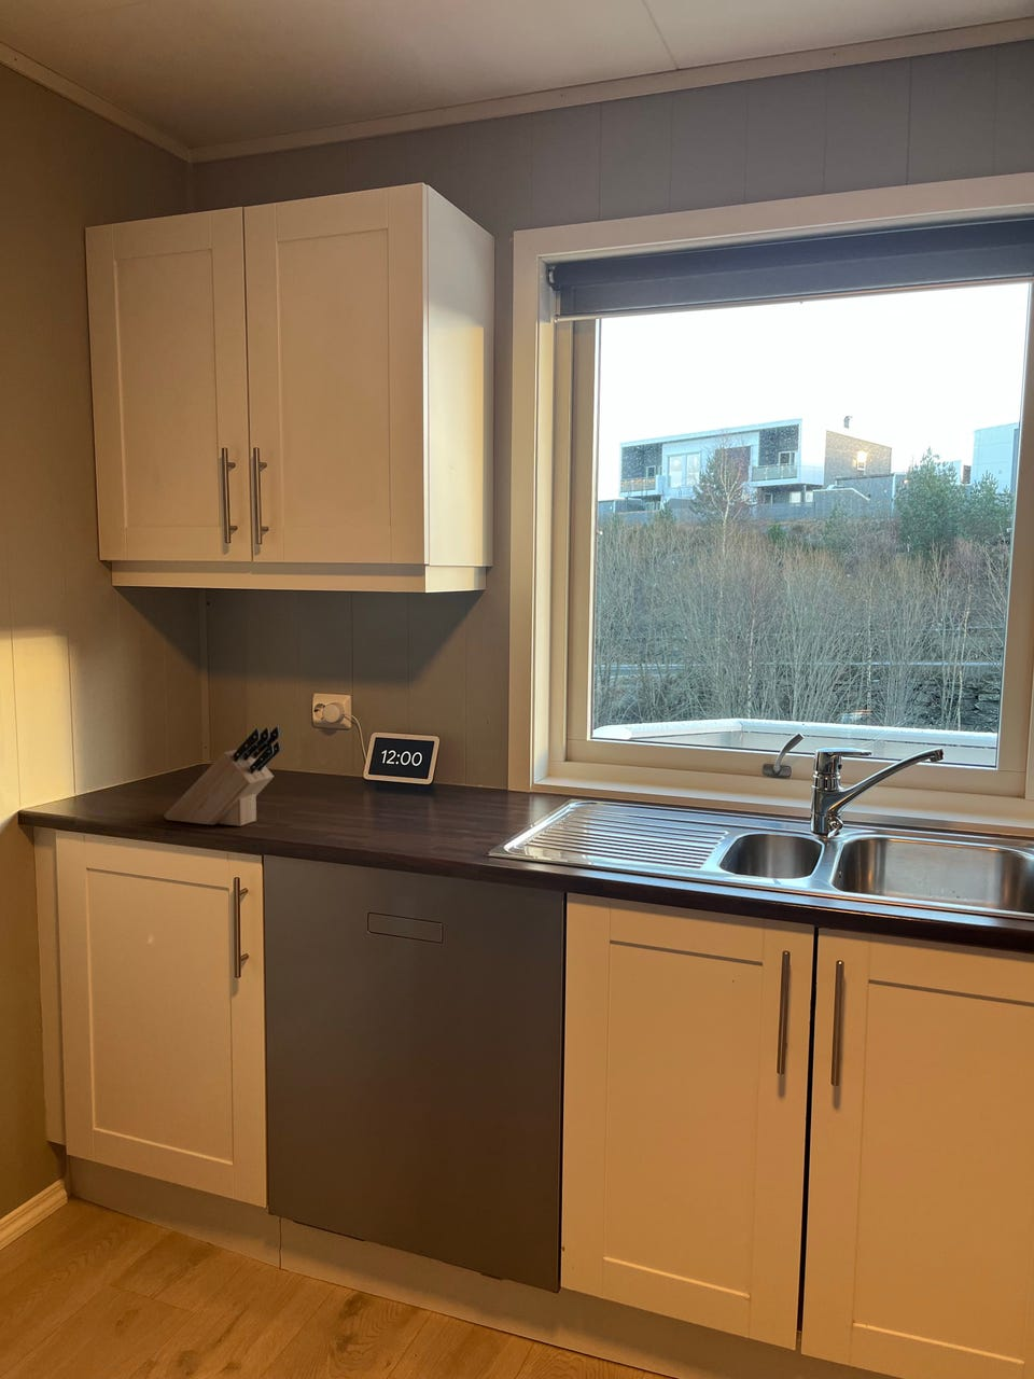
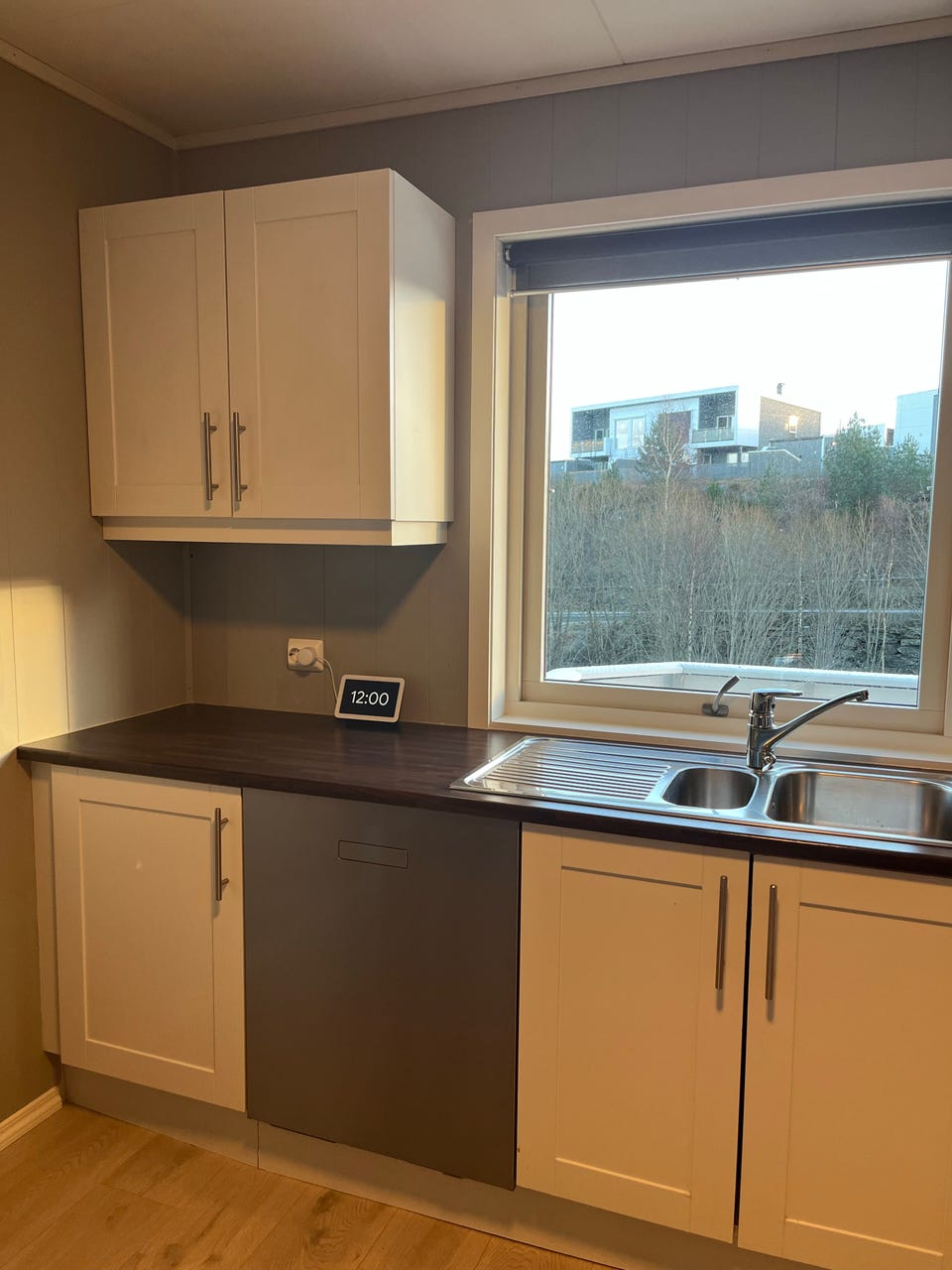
- knife block [163,725,282,827]
